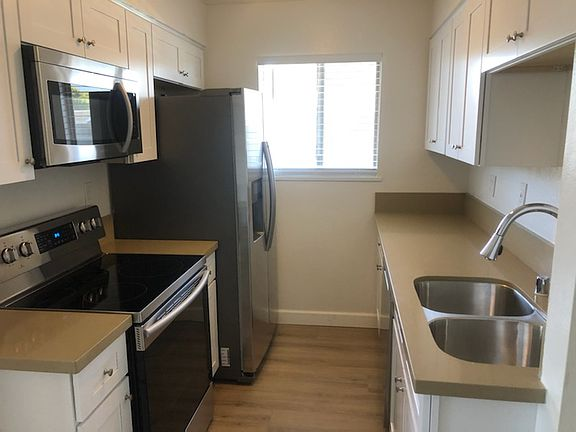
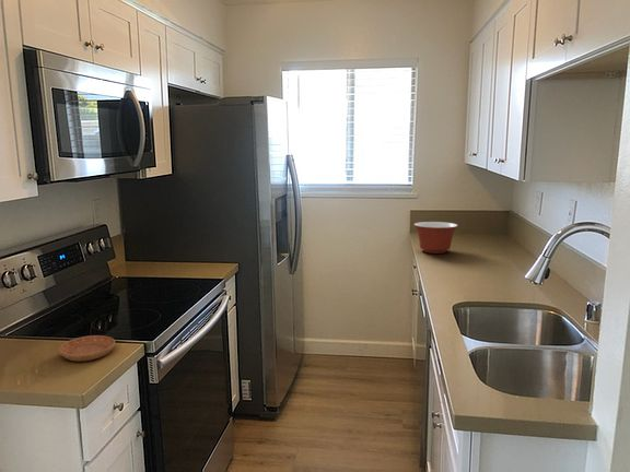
+ saucer [58,334,116,363]
+ mixing bowl [413,221,459,255]
